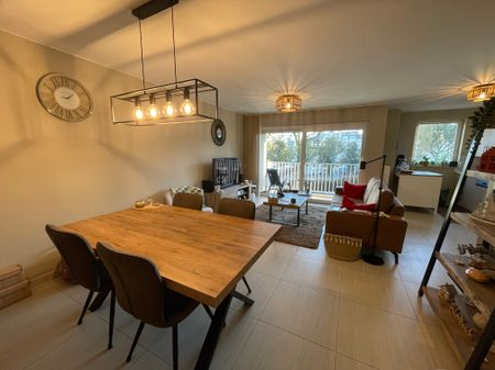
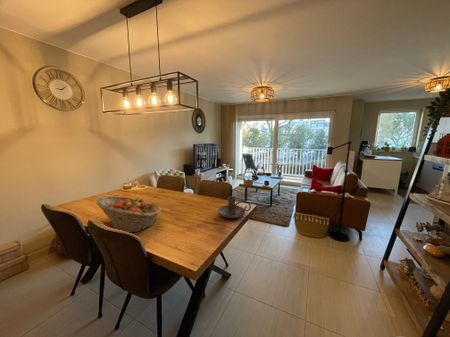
+ candle holder [217,195,252,219]
+ fruit basket [95,195,162,234]
